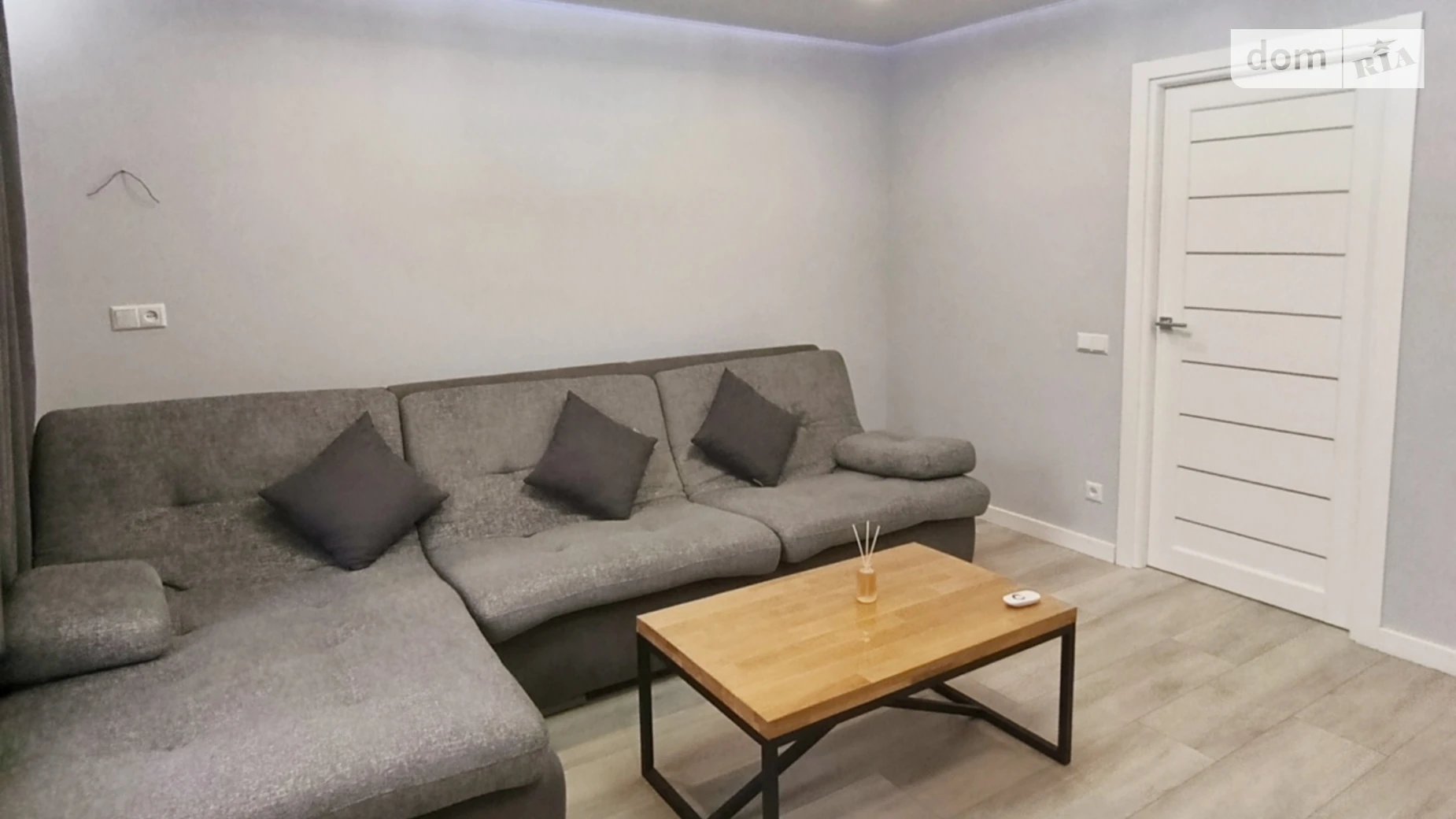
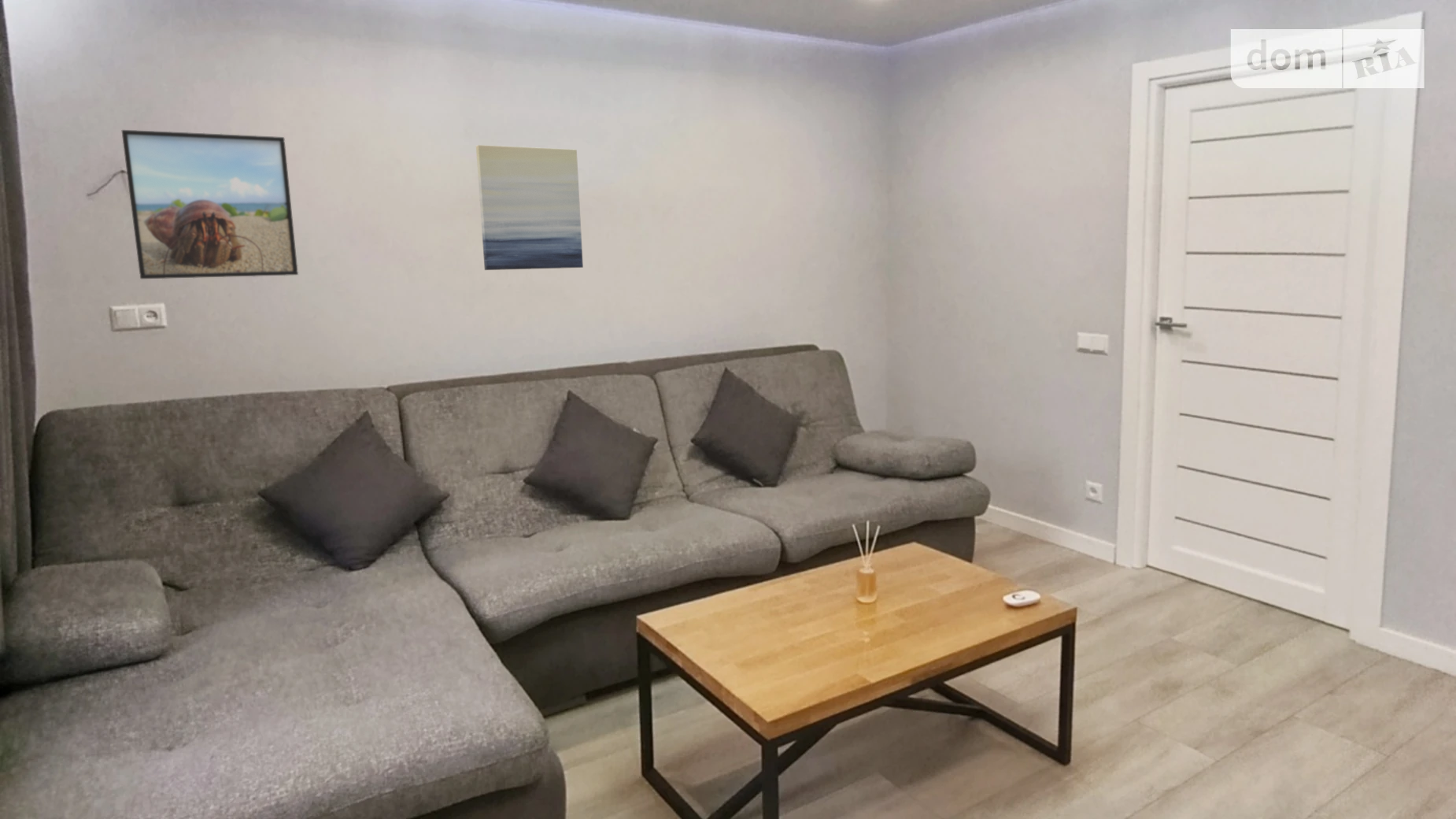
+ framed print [121,129,299,280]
+ wall art [475,144,584,271]
